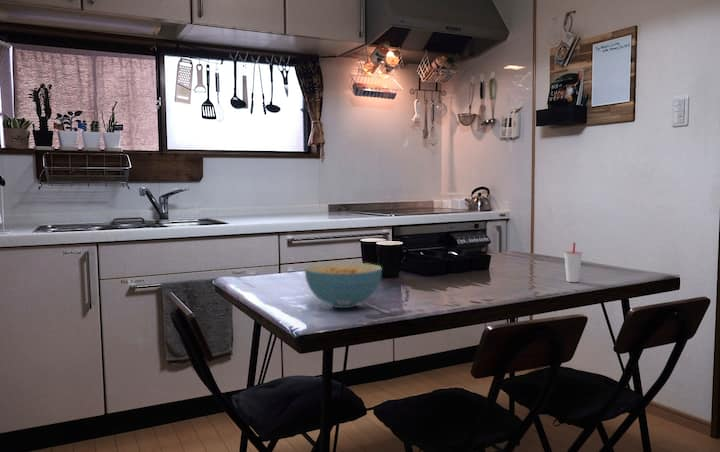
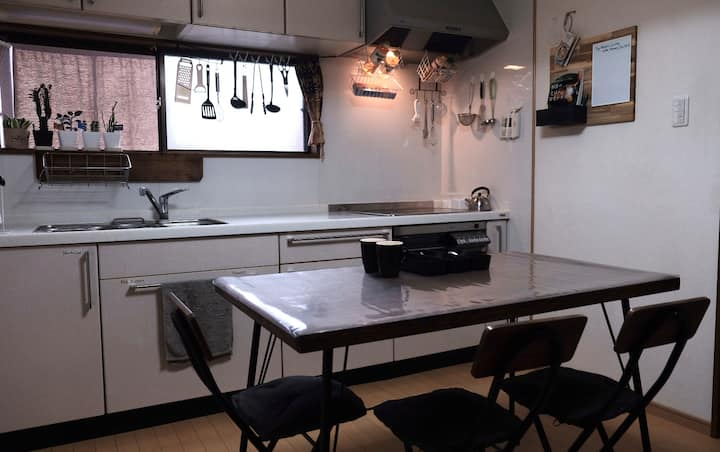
- cereal bowl [304,261,383,309]
- cup [563,241,583,283]
